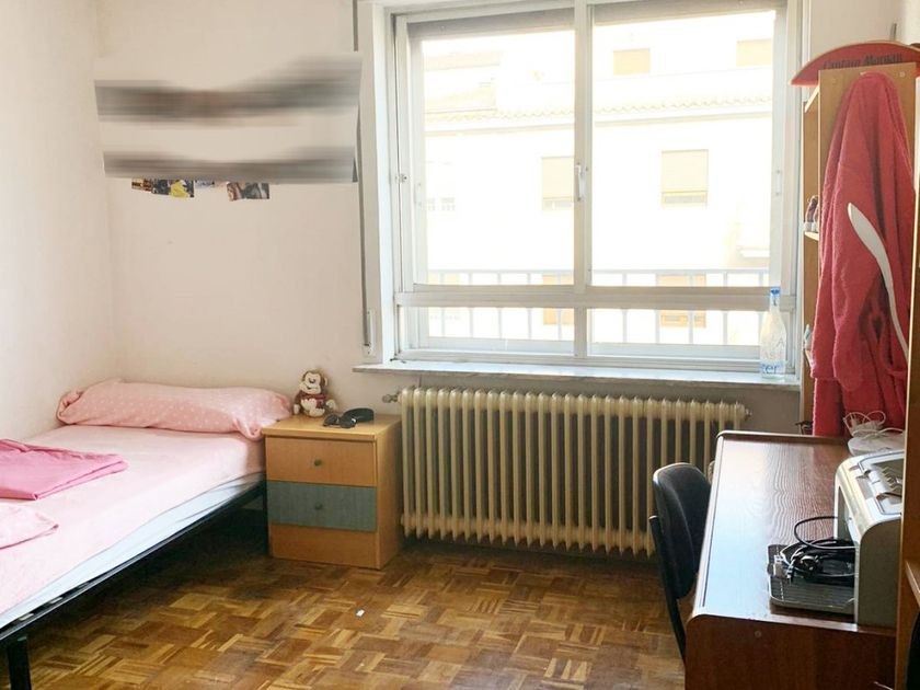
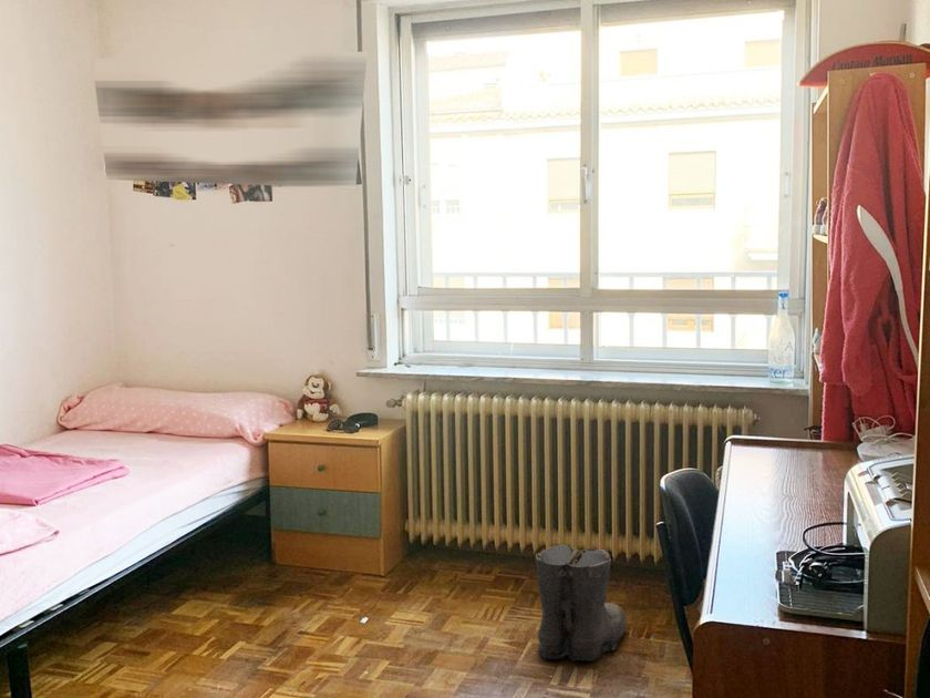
+ boots [534,543,628,663]
